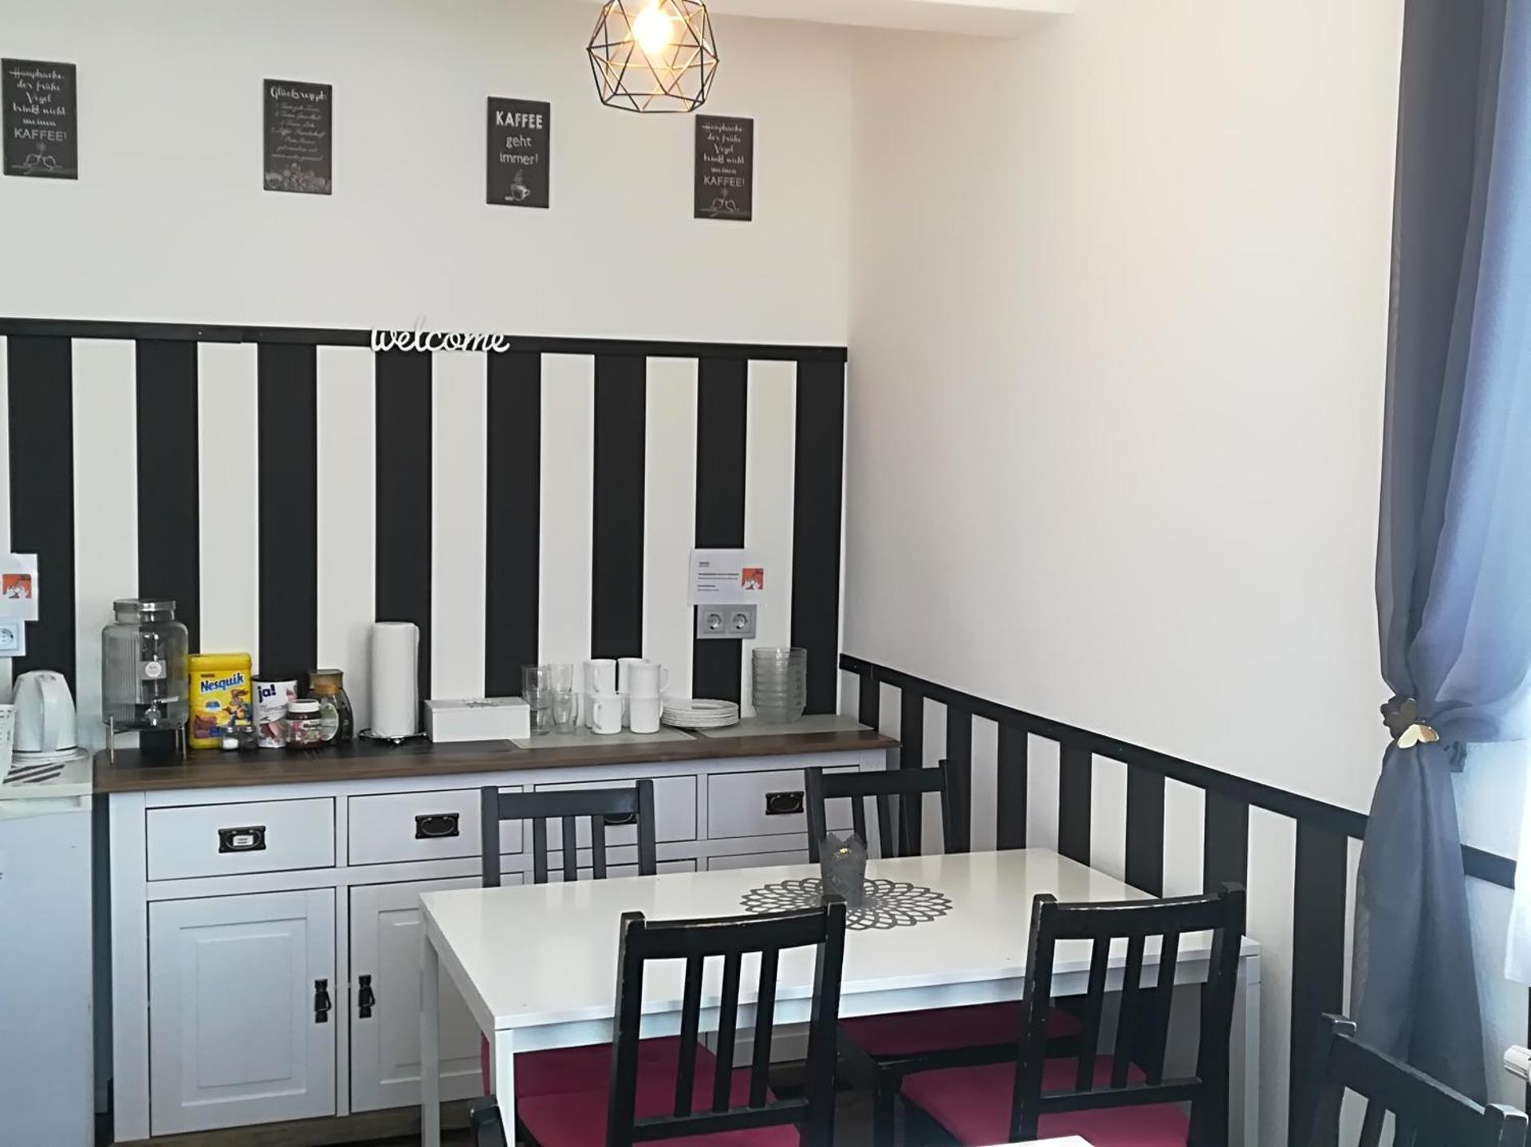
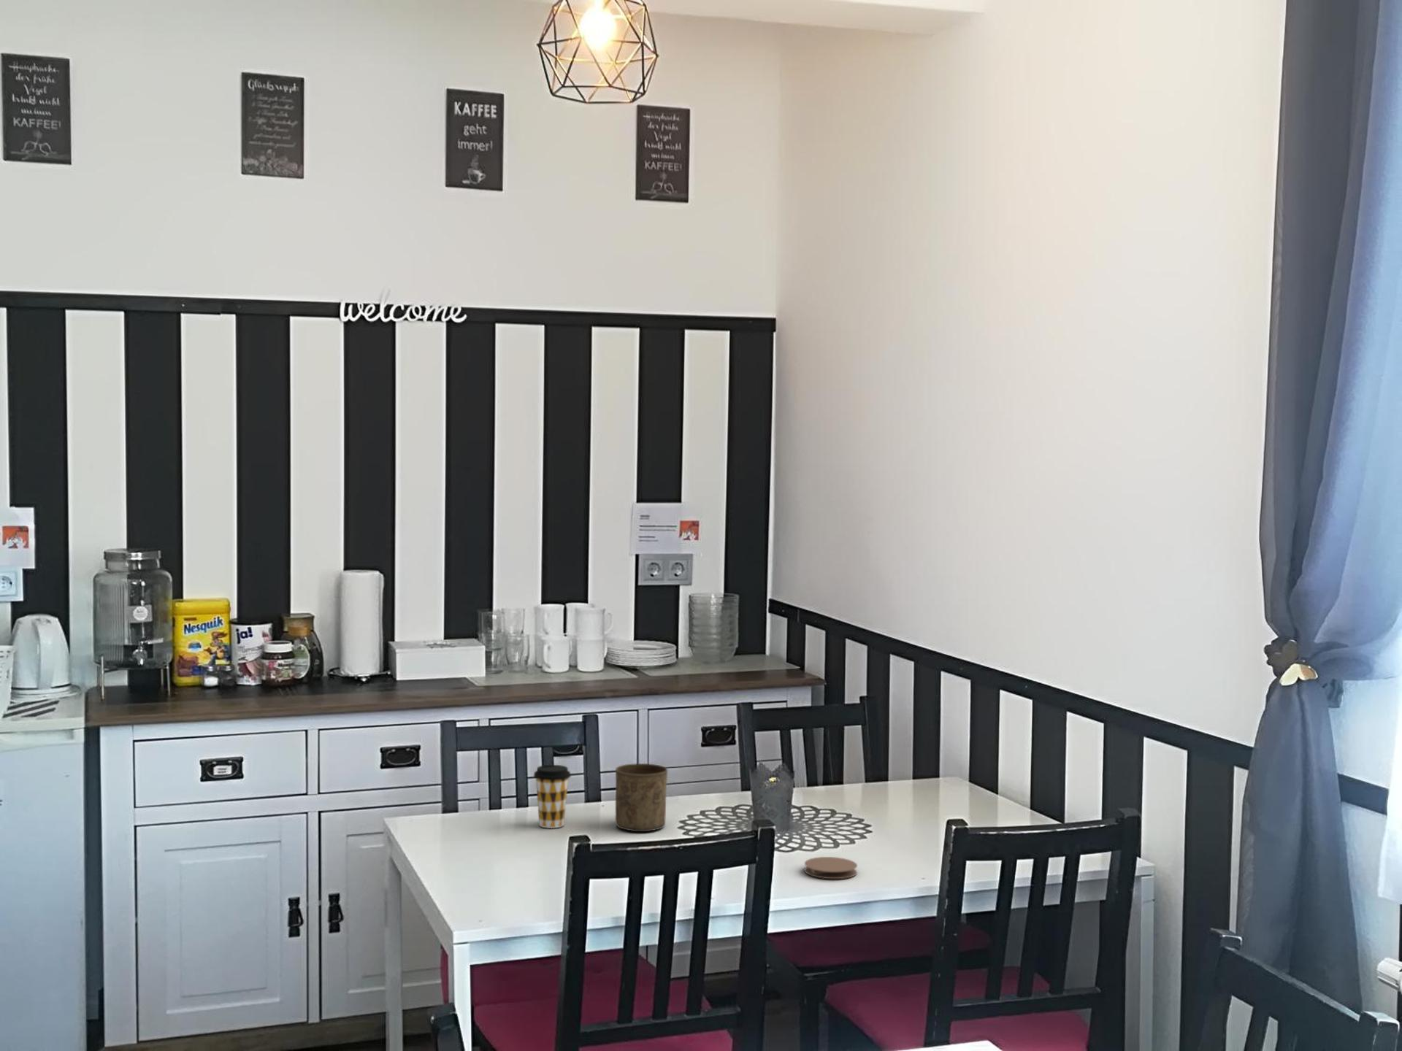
+ coaster [804,856,858,880]
+ cup [615,763,668,832]
+ coffee cup [533,764,572,829]
